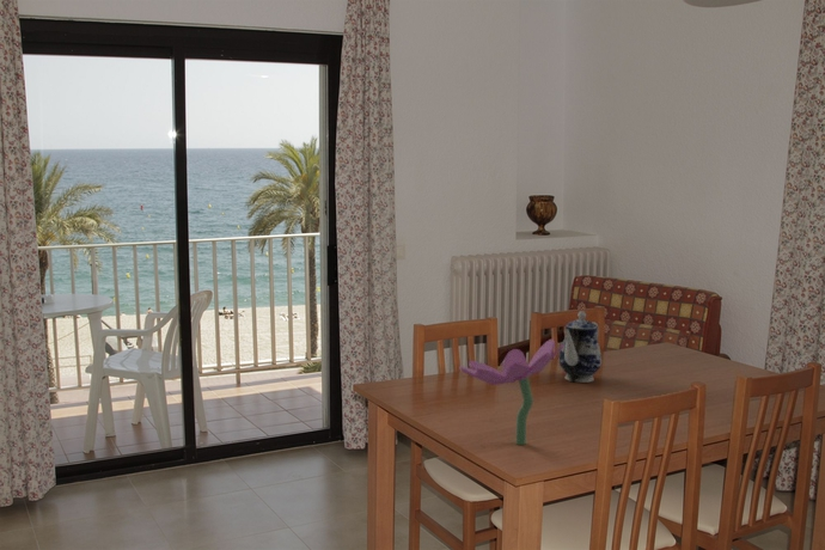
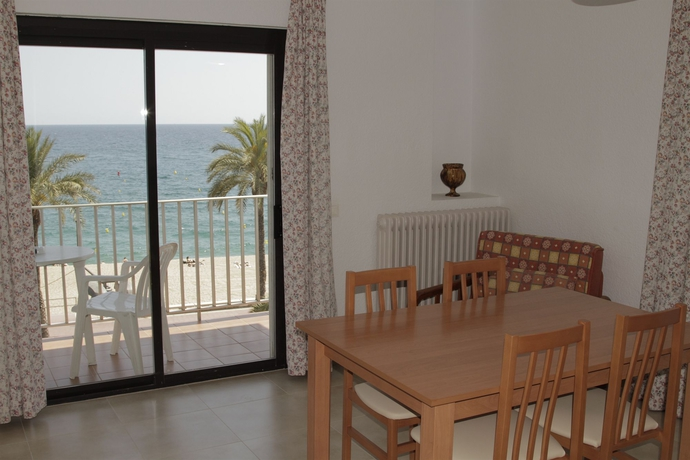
- flower [458,338,564,446]
- teapot [558,310,603,384]
